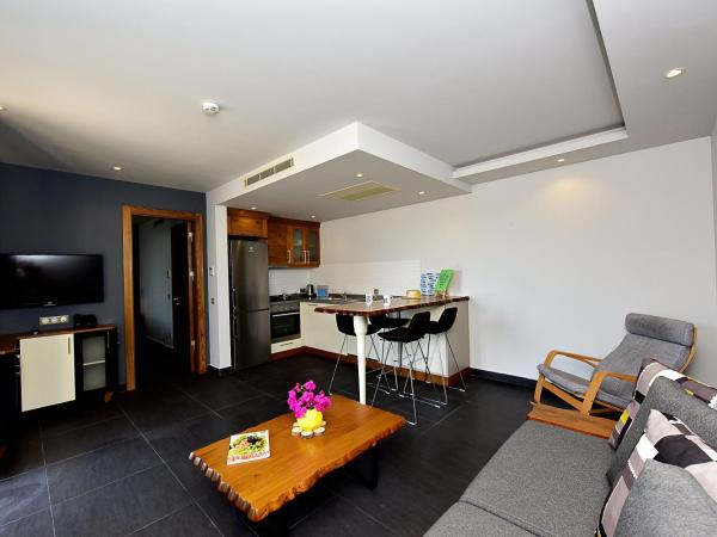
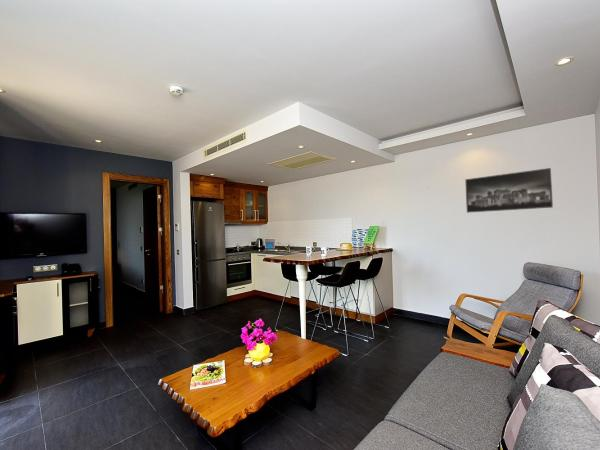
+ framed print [464,167,554,214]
